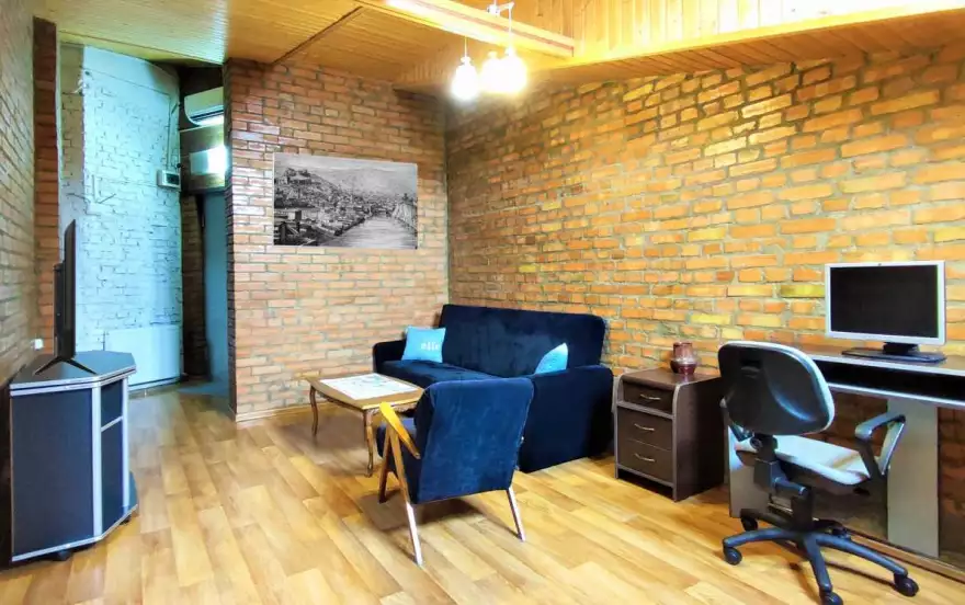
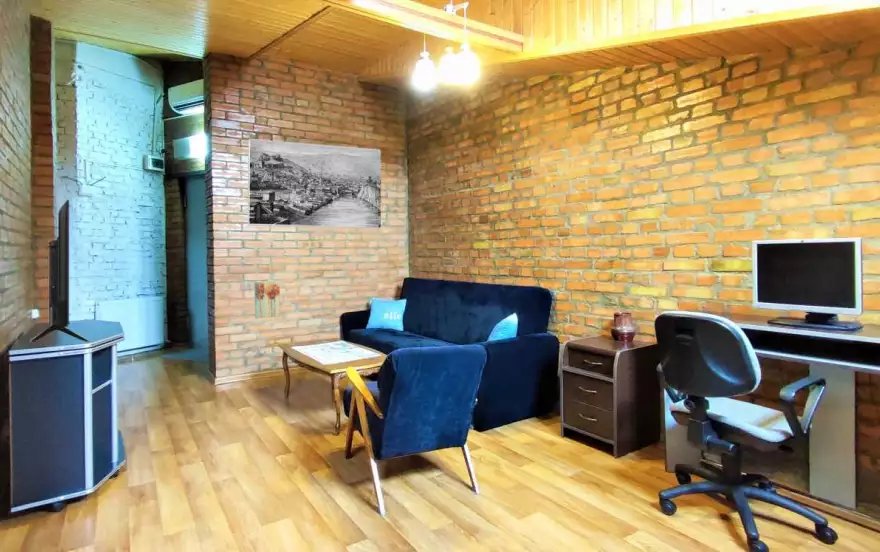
+ wall art [253,280,281,319]
